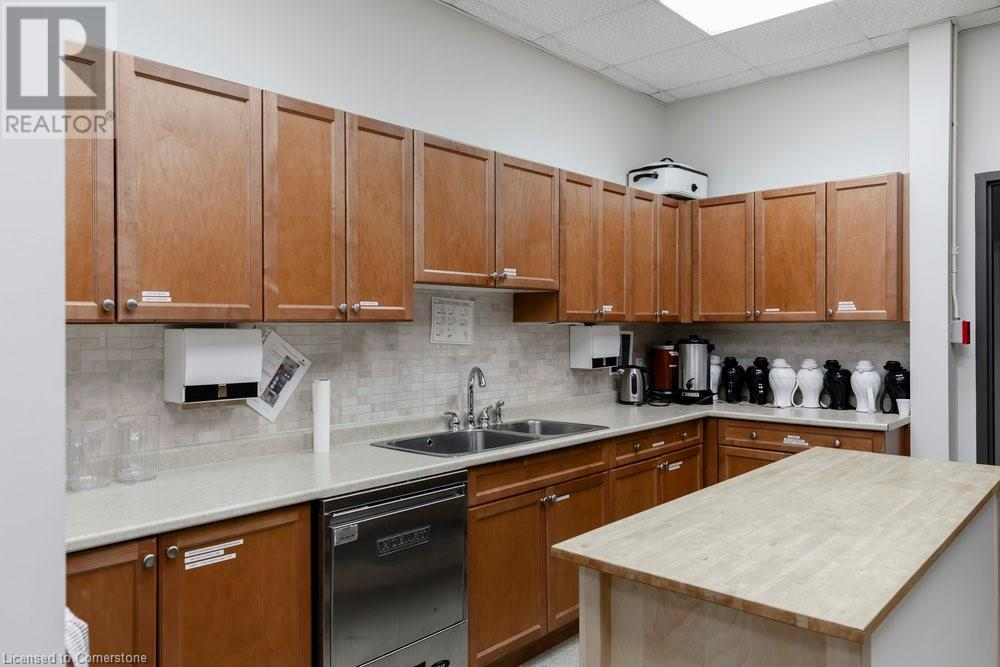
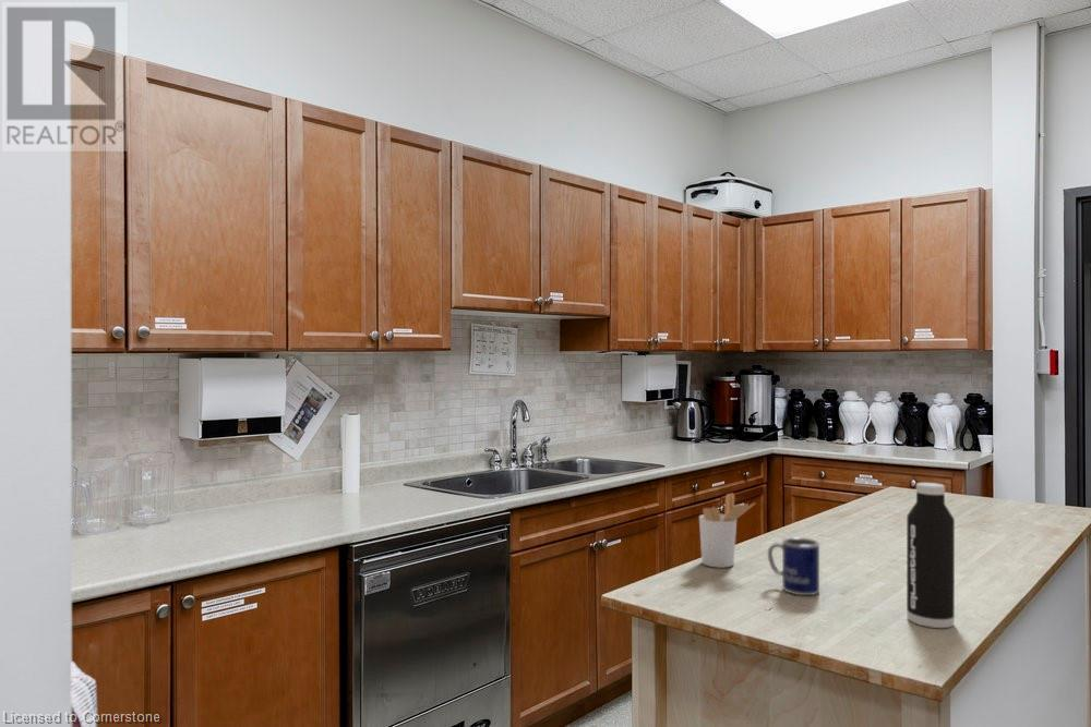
+ mug [767,536,820,596]
+ utensil holder [698,492,756,569]
+ water bottle [906,482,956,629]
